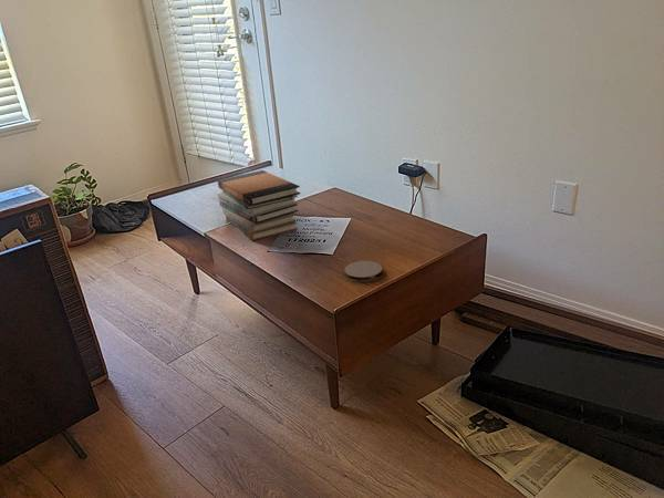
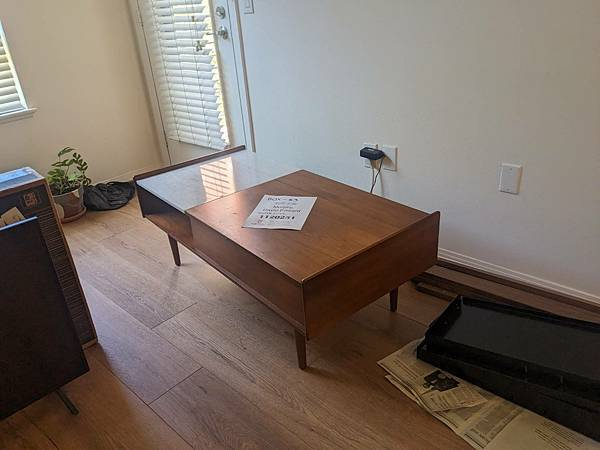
- book stack [217,169,301,241]
- coaster [343,260,383,283]
